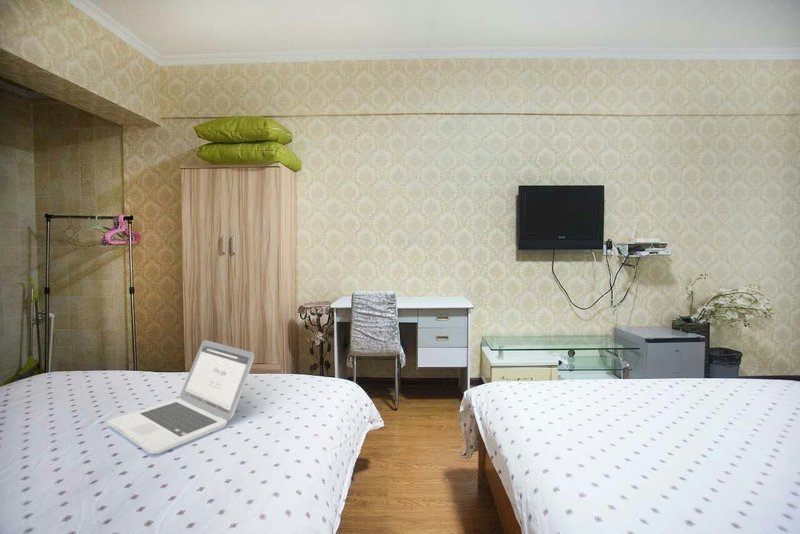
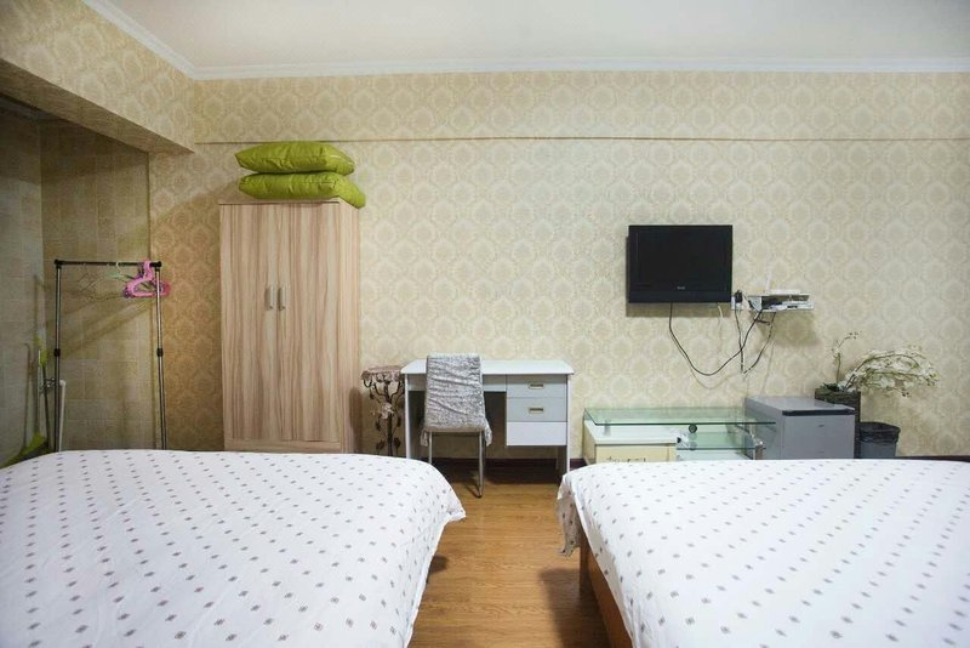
- laptop [106,339,255,455]
